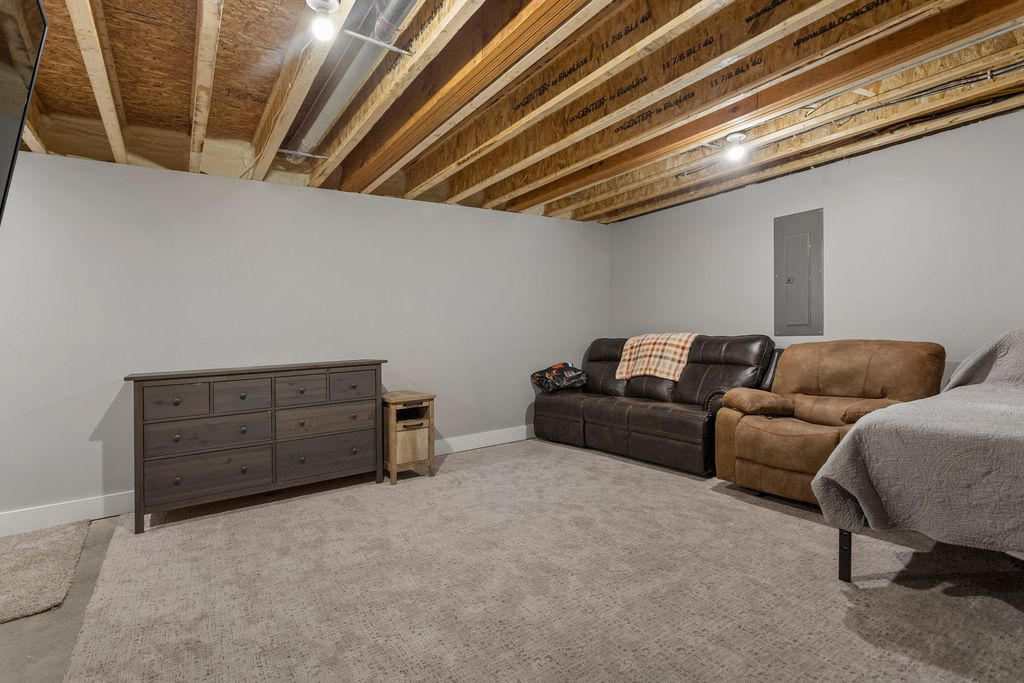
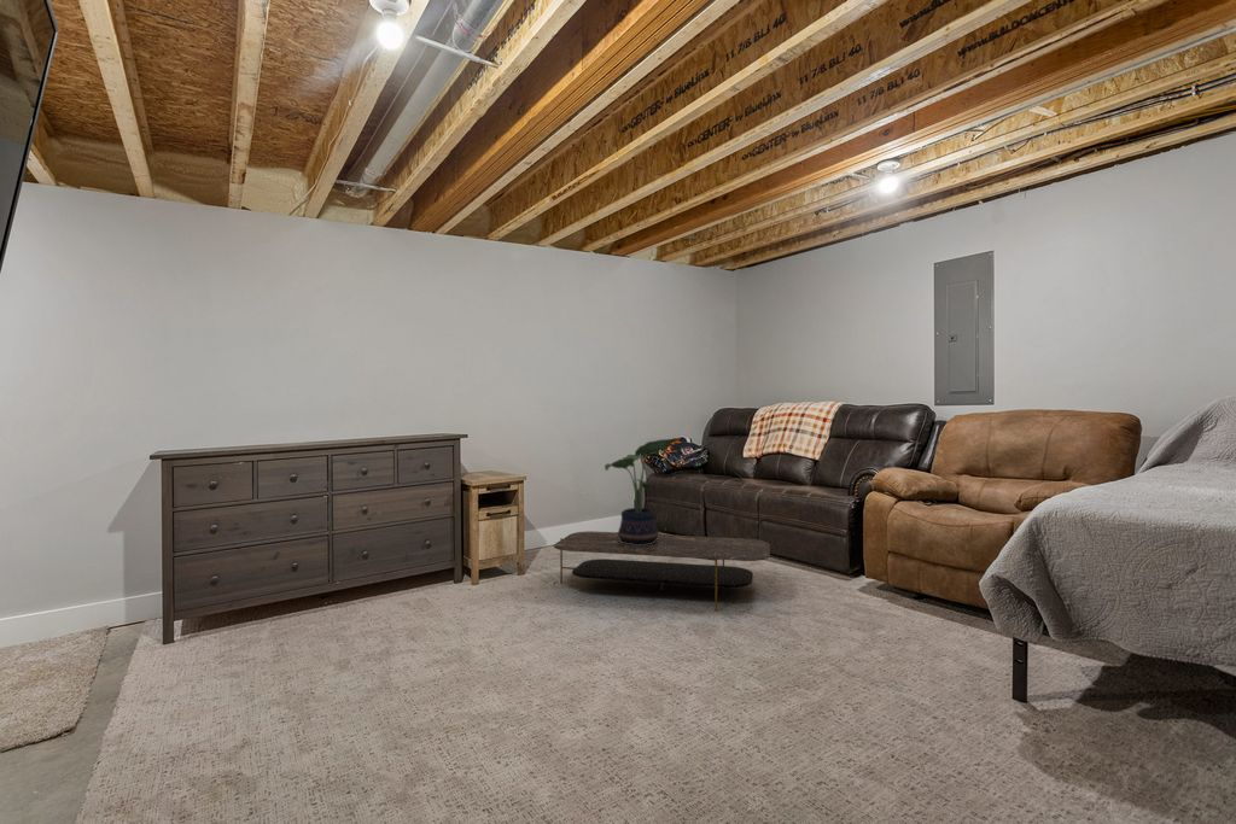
+ coffee table [553,530,771,612]
+ potted plant [604,437,682,545]
